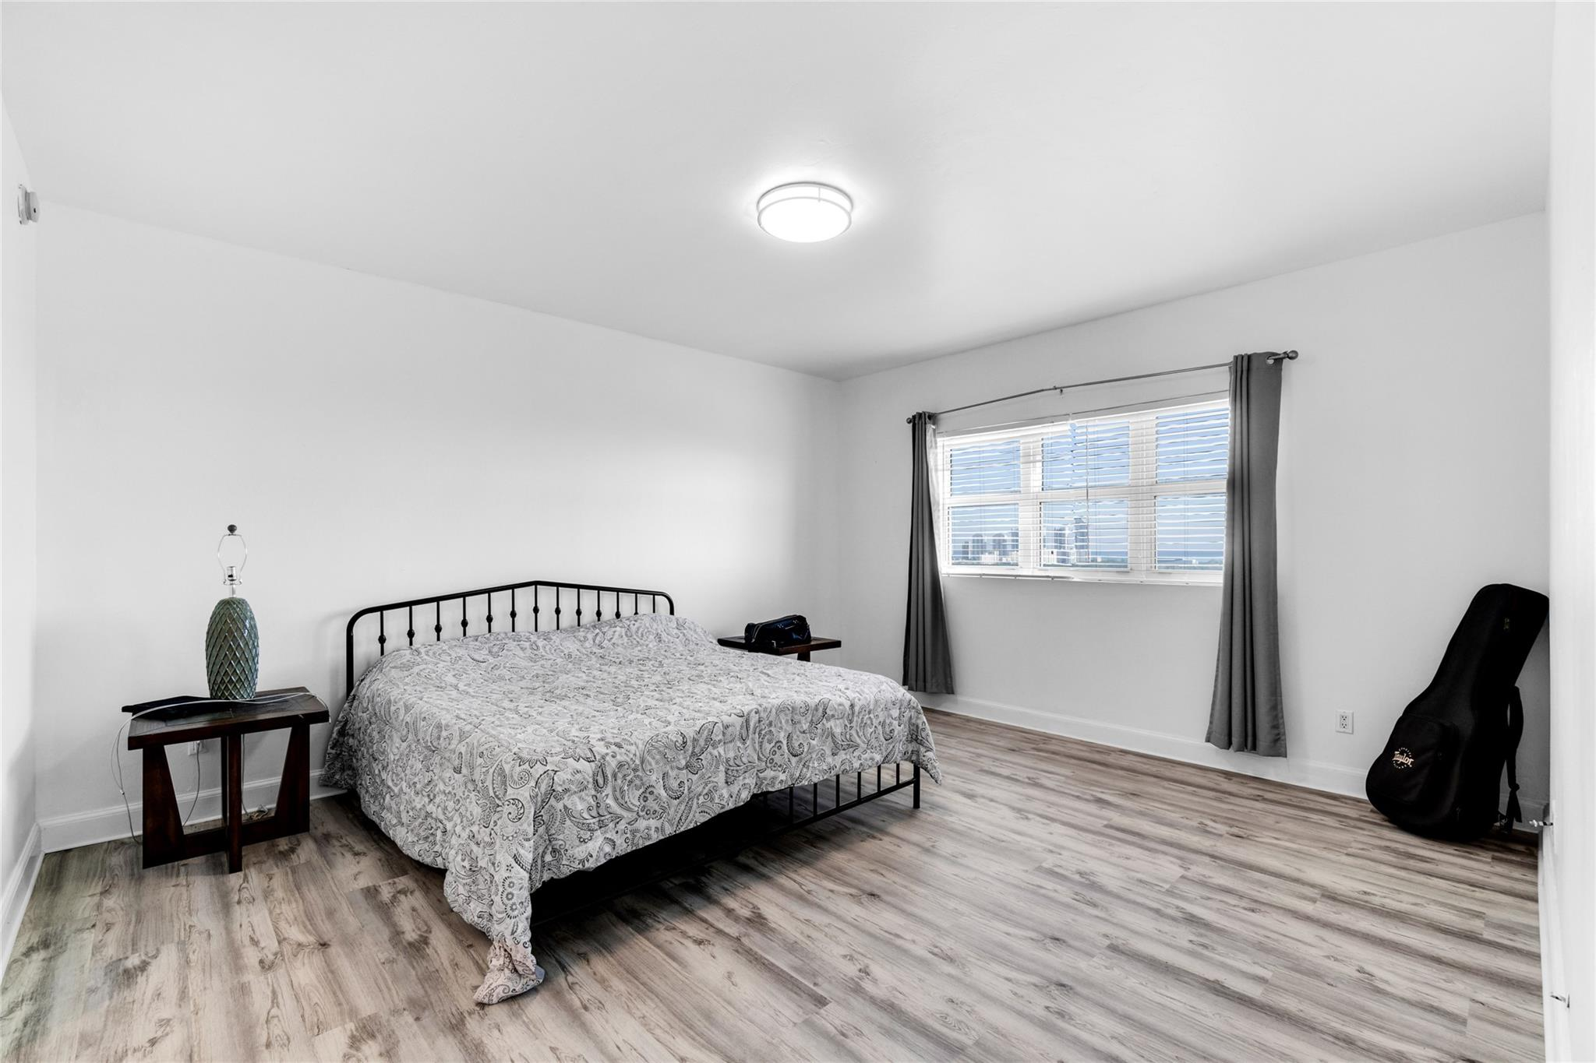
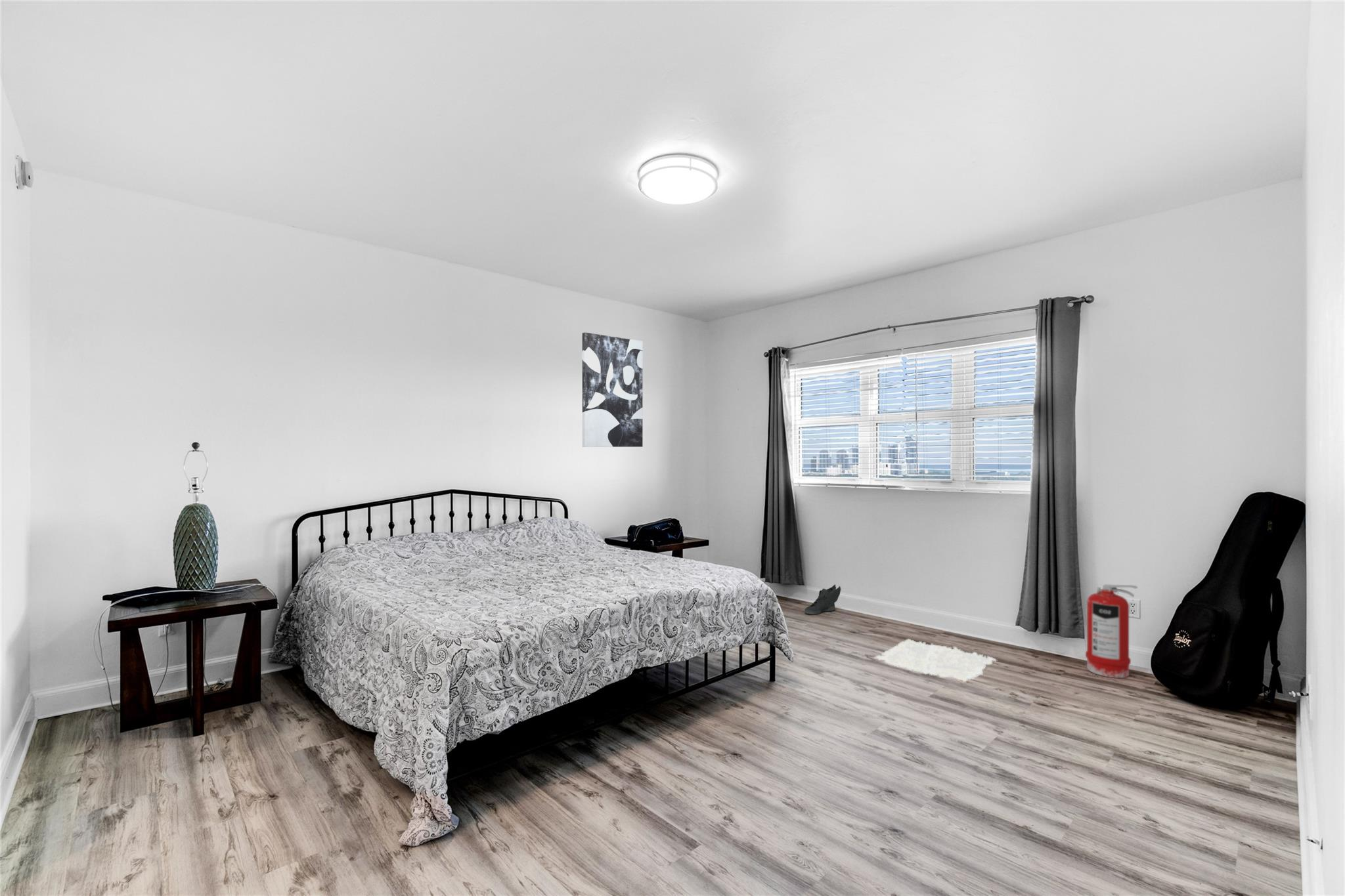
+ wall art [582,331,644,448]
+ rug [873,638,998,683]
+ fire extinguisher [1085,584,1138,679]
+ sneaker [804,584,841,615]
